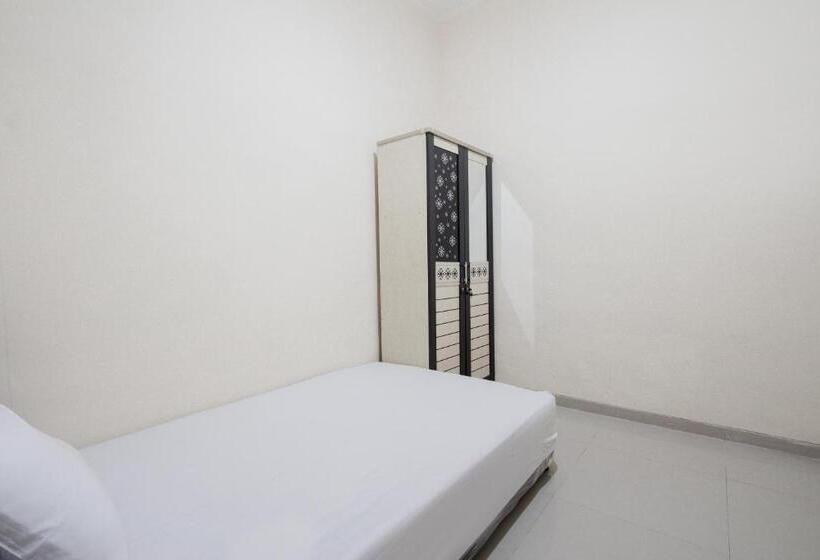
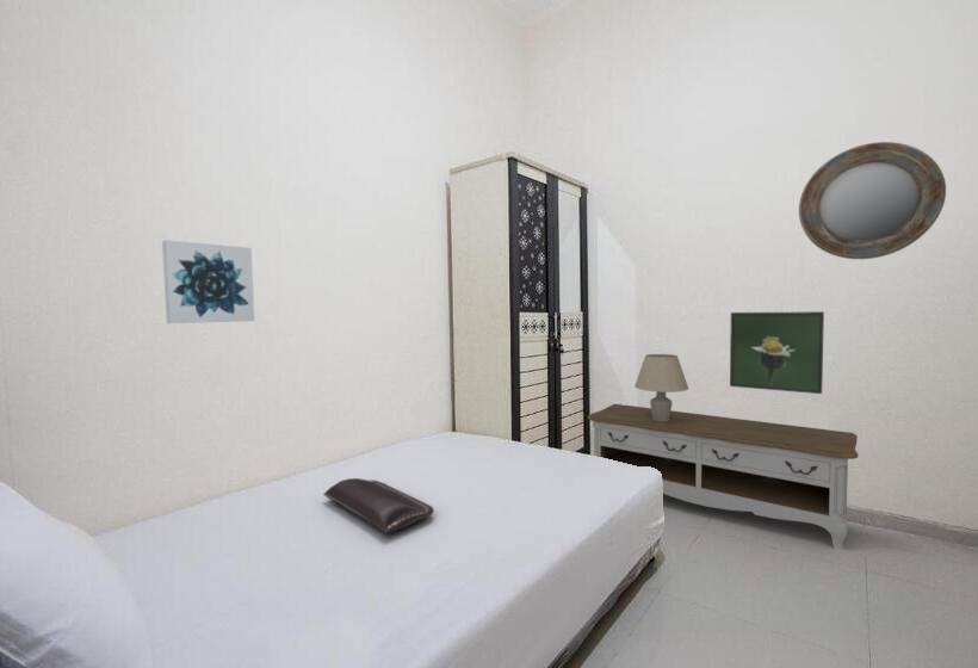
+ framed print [729,310,825,395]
+ home mirror [798,141,947,260]
+ wall art [161,239,255,324]
+ table lamp [633,353,689,421]
+ glasses case [323,477,435,536]
+ storage bench [587,403,860,551]
